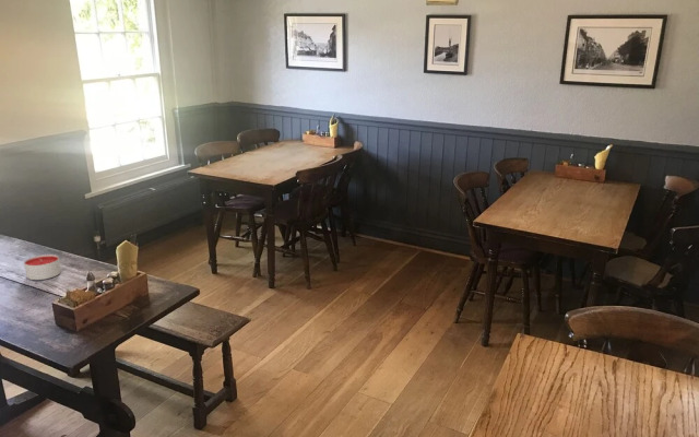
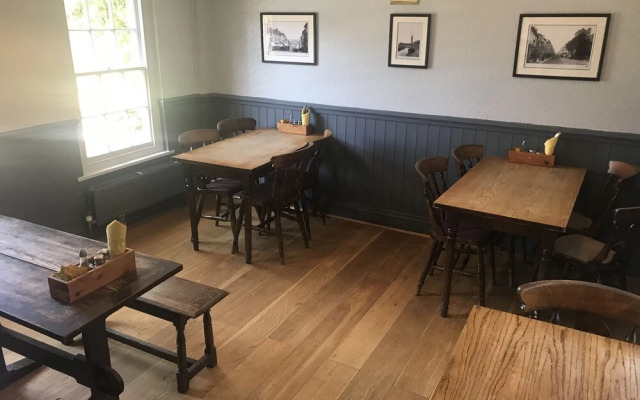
- candle [23,253,62,281]
